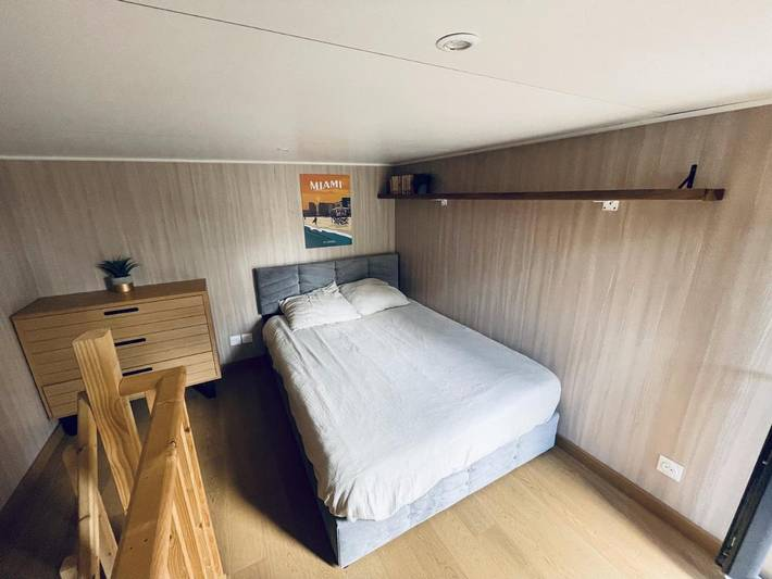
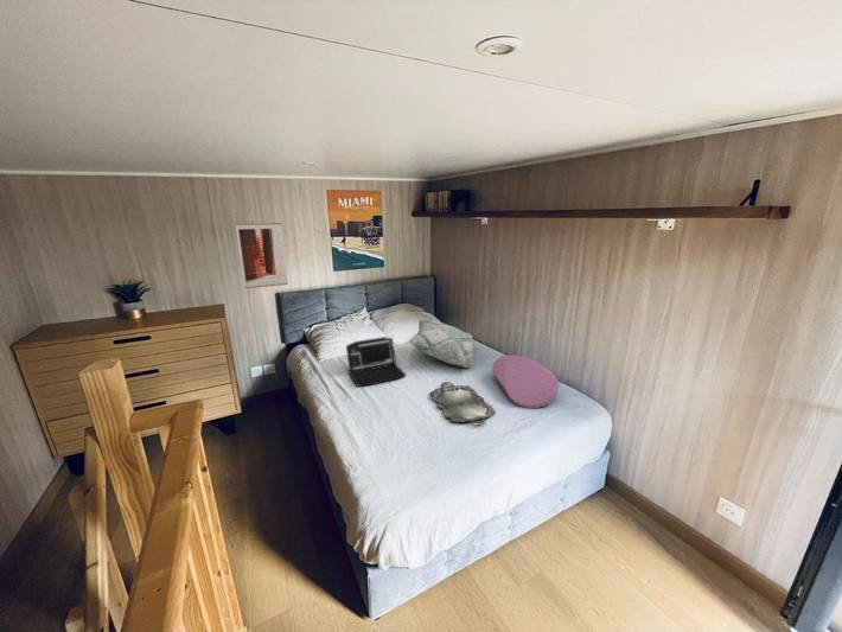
+ laptop [345,336,407,388]
+ serving tray [429,381,497,424]
+ cushion [491,353,560,409]
+ decorative pillow [408,319,474,369]
+ wall art [235,222,289,289]
